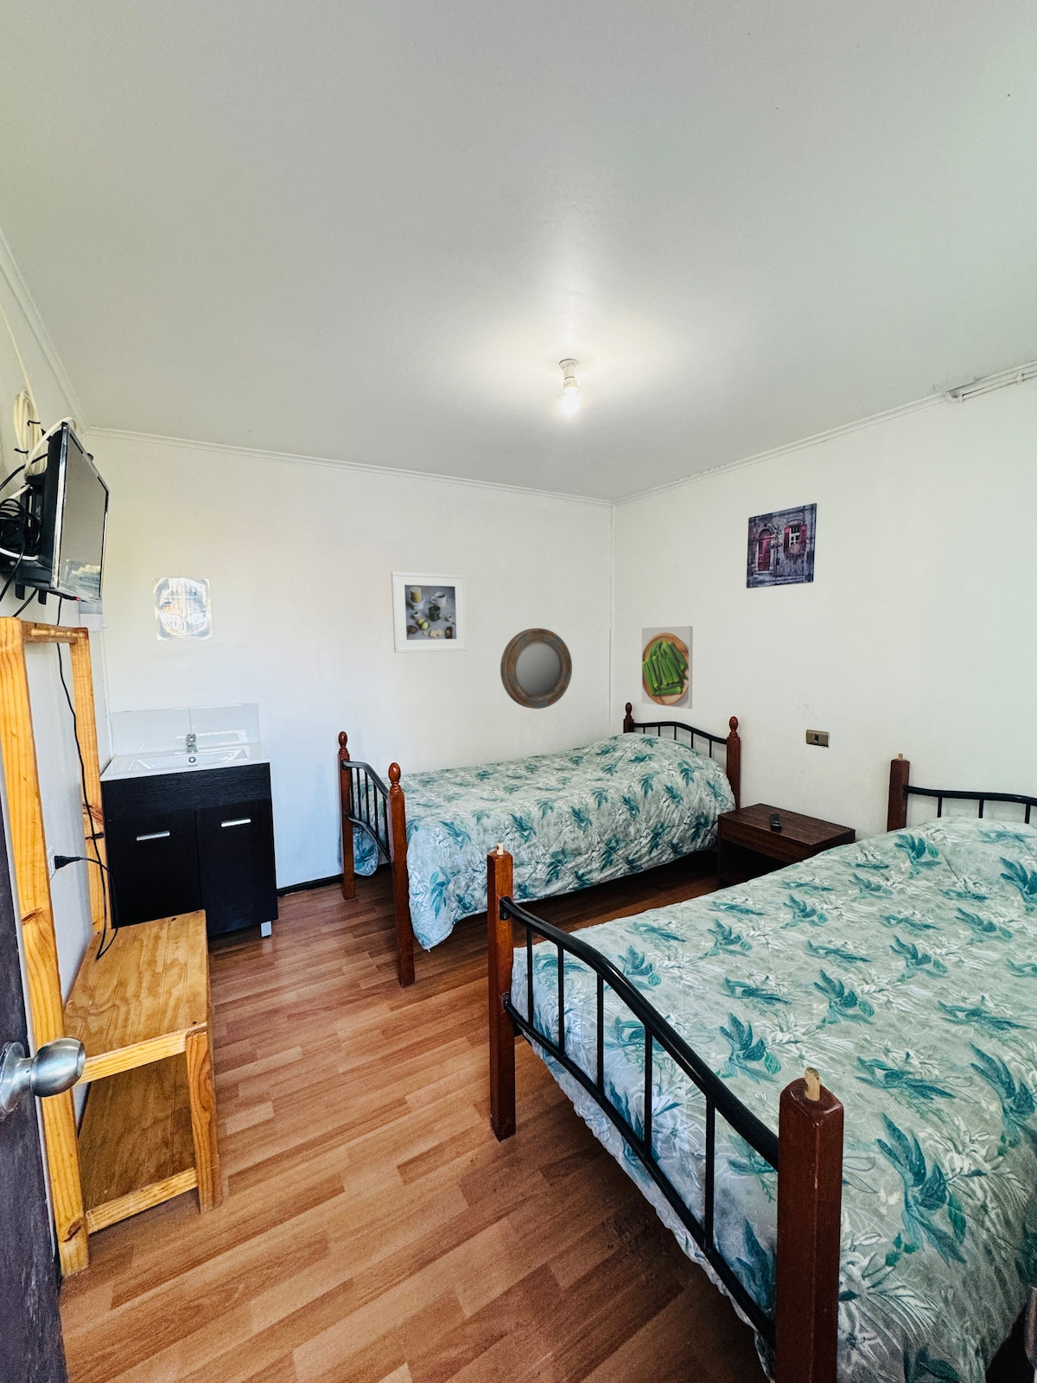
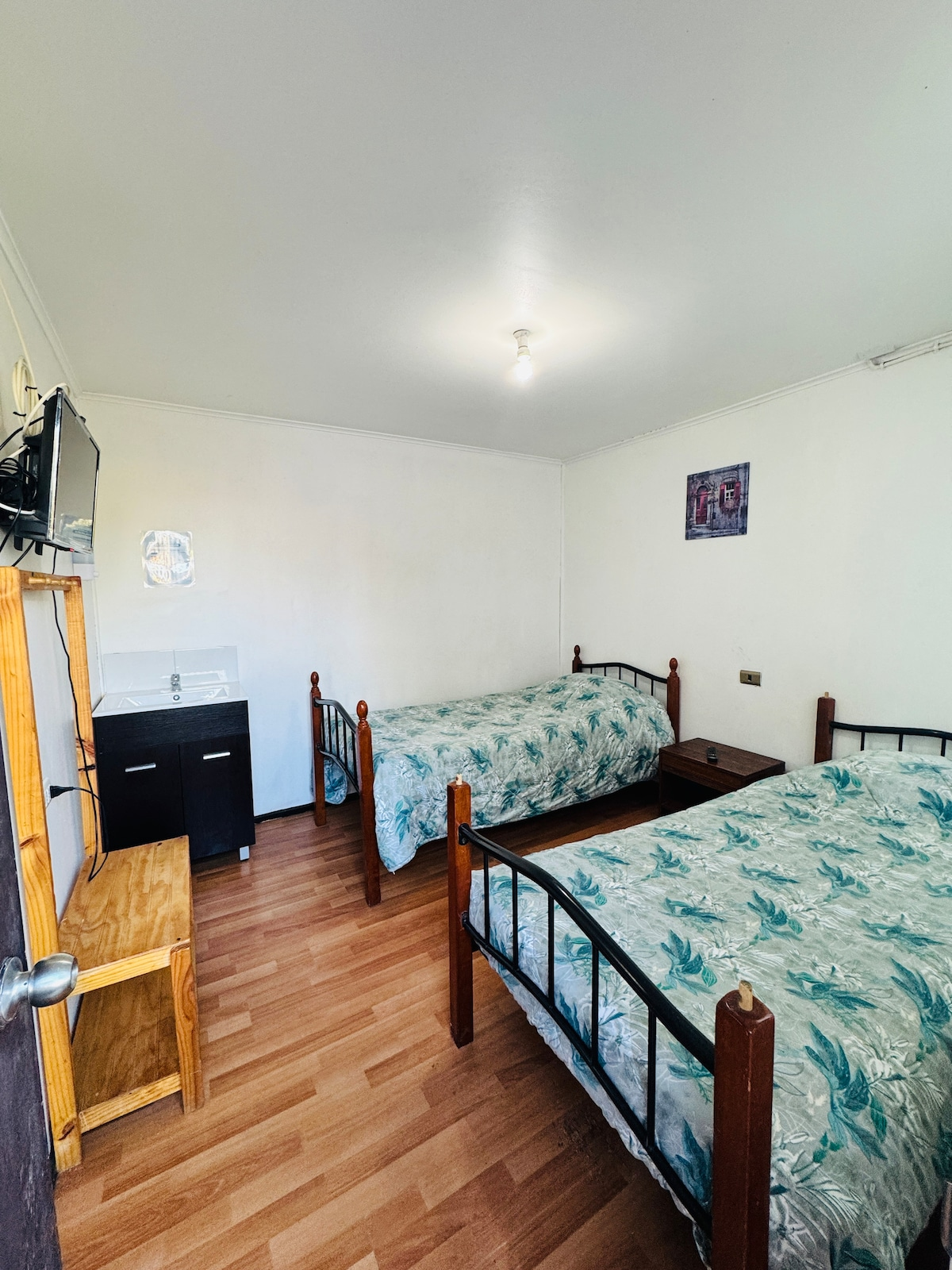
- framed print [391,571,468,653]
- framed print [642,626,694,710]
- home mirror [500,627,573,710]
